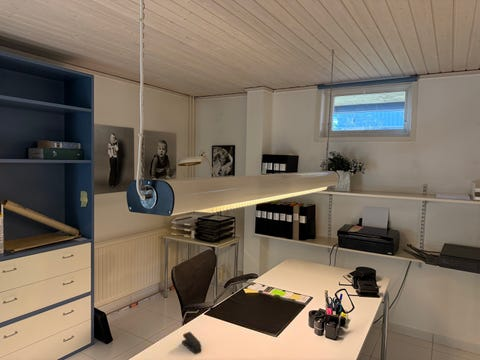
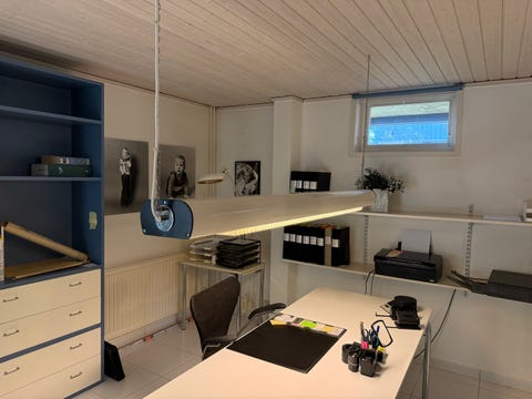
- stapler [181,331,202,355]
